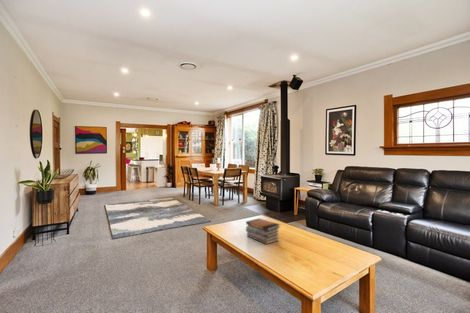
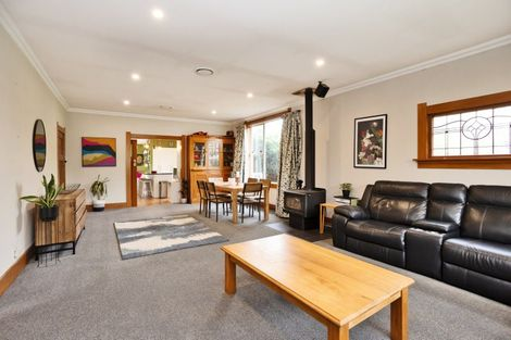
- book stack [245,217,281,245]
